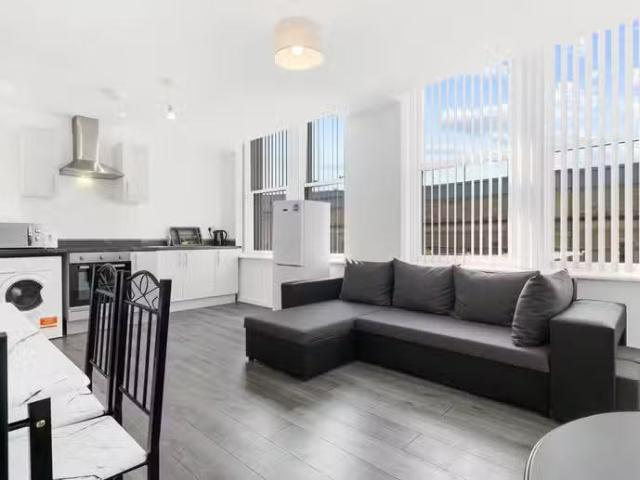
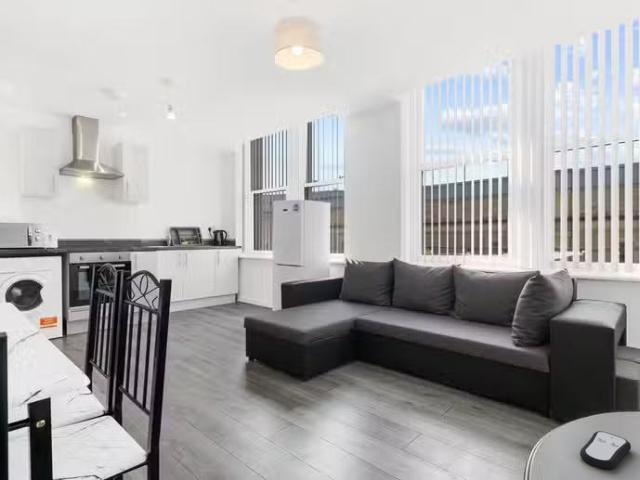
+ remote control [579,430,632,470]
